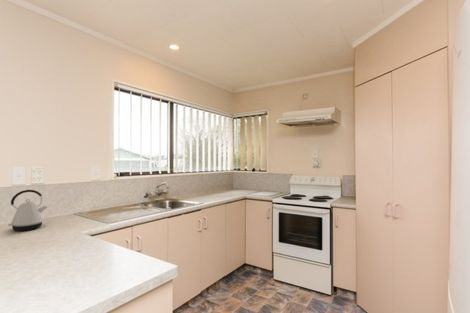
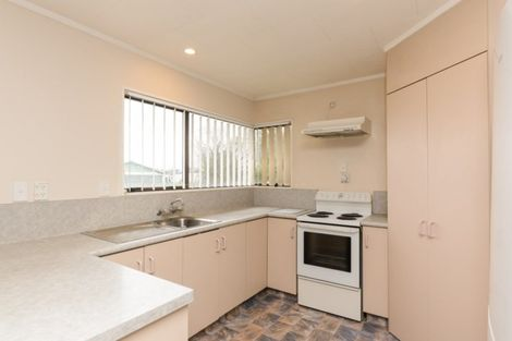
- kettle [7,189,48,232]
